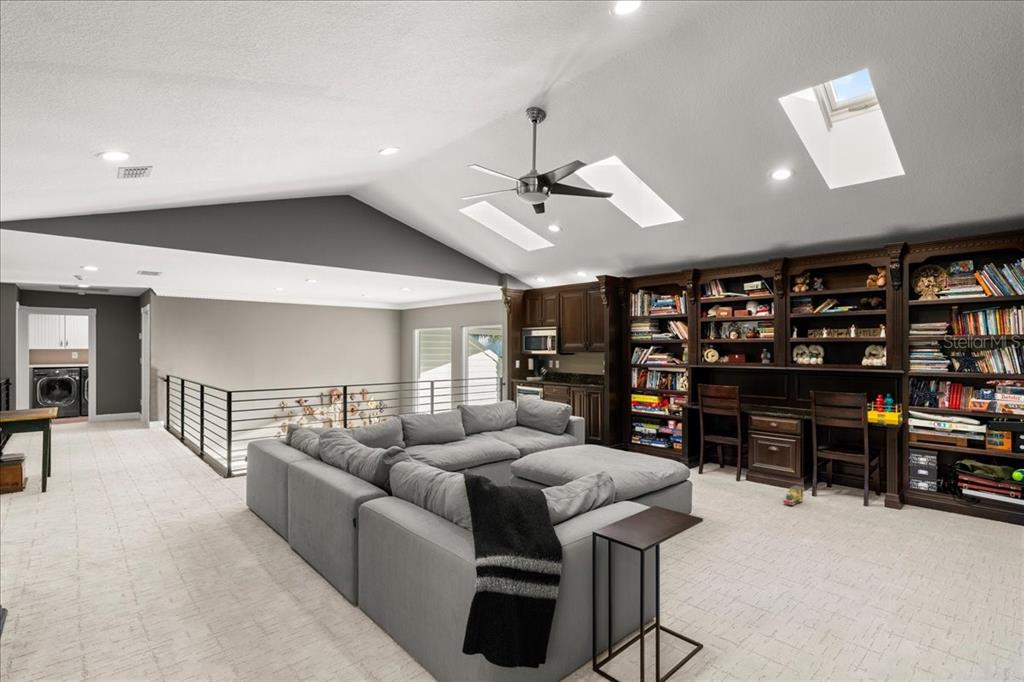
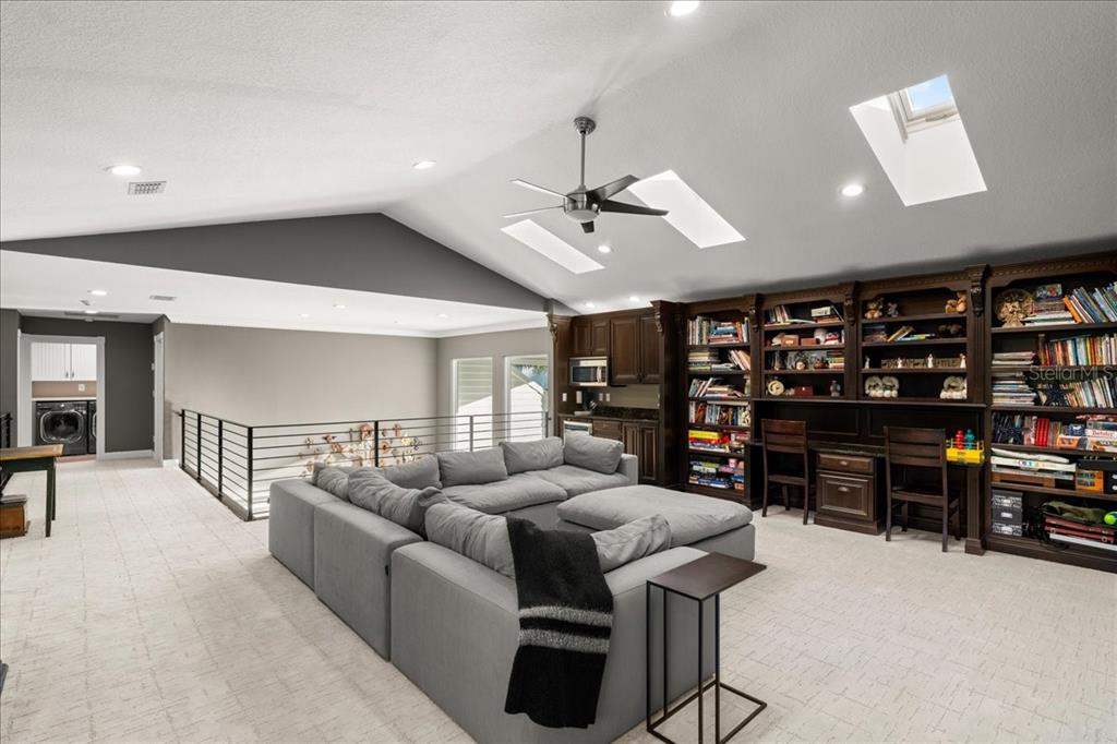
- toy train [782,485,805,506]
